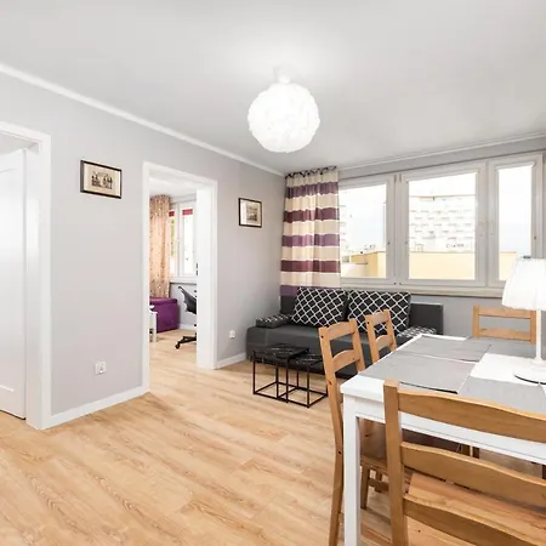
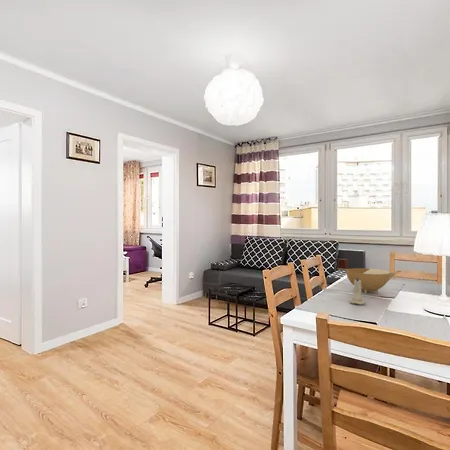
+ candle [348,275,366,305]
+ bowl [336,258,397,294]
